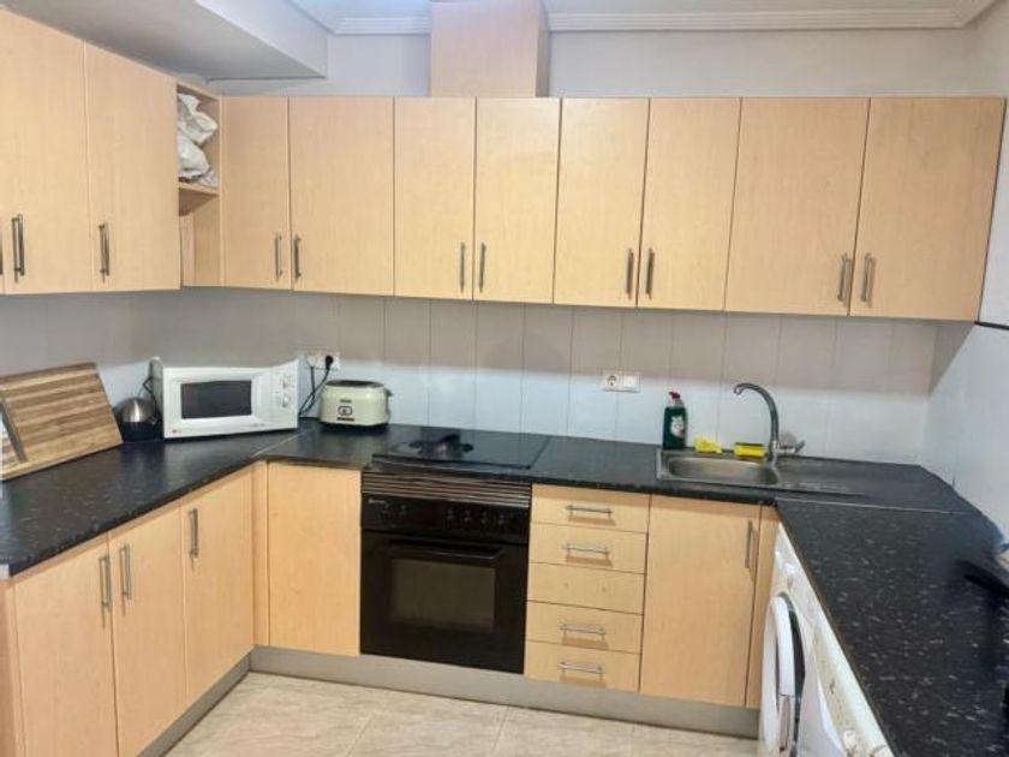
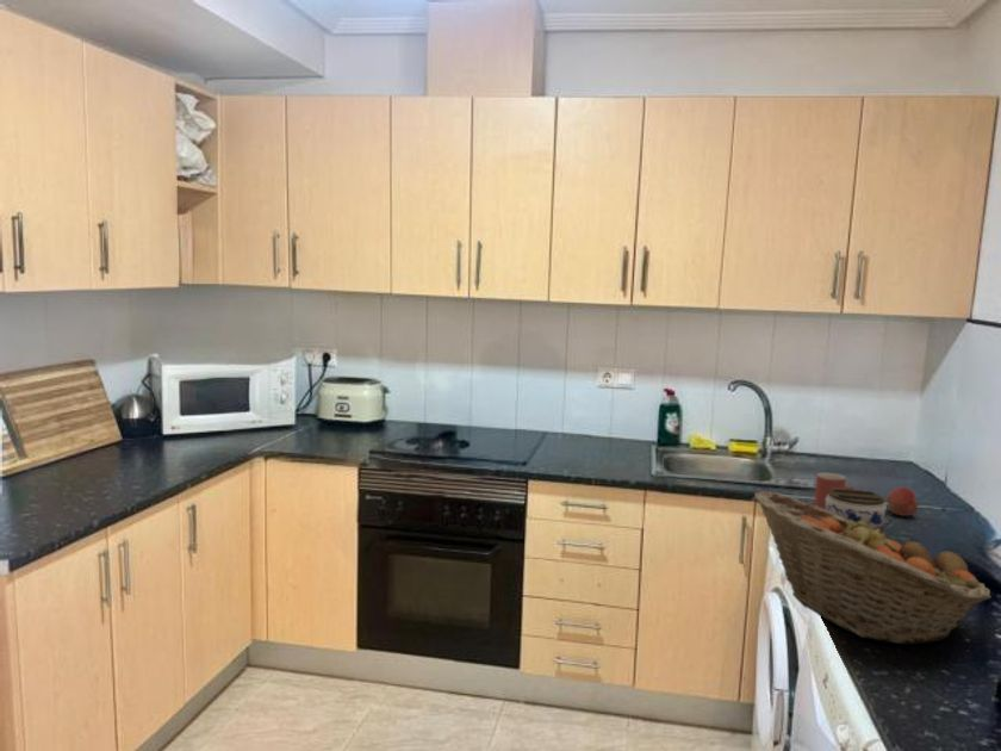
+ apple [885,486,920,517]
+ mug [813,472,856,510]
+ fruit basket [753,490,993,646]
+ jar [825,489,888,529]
